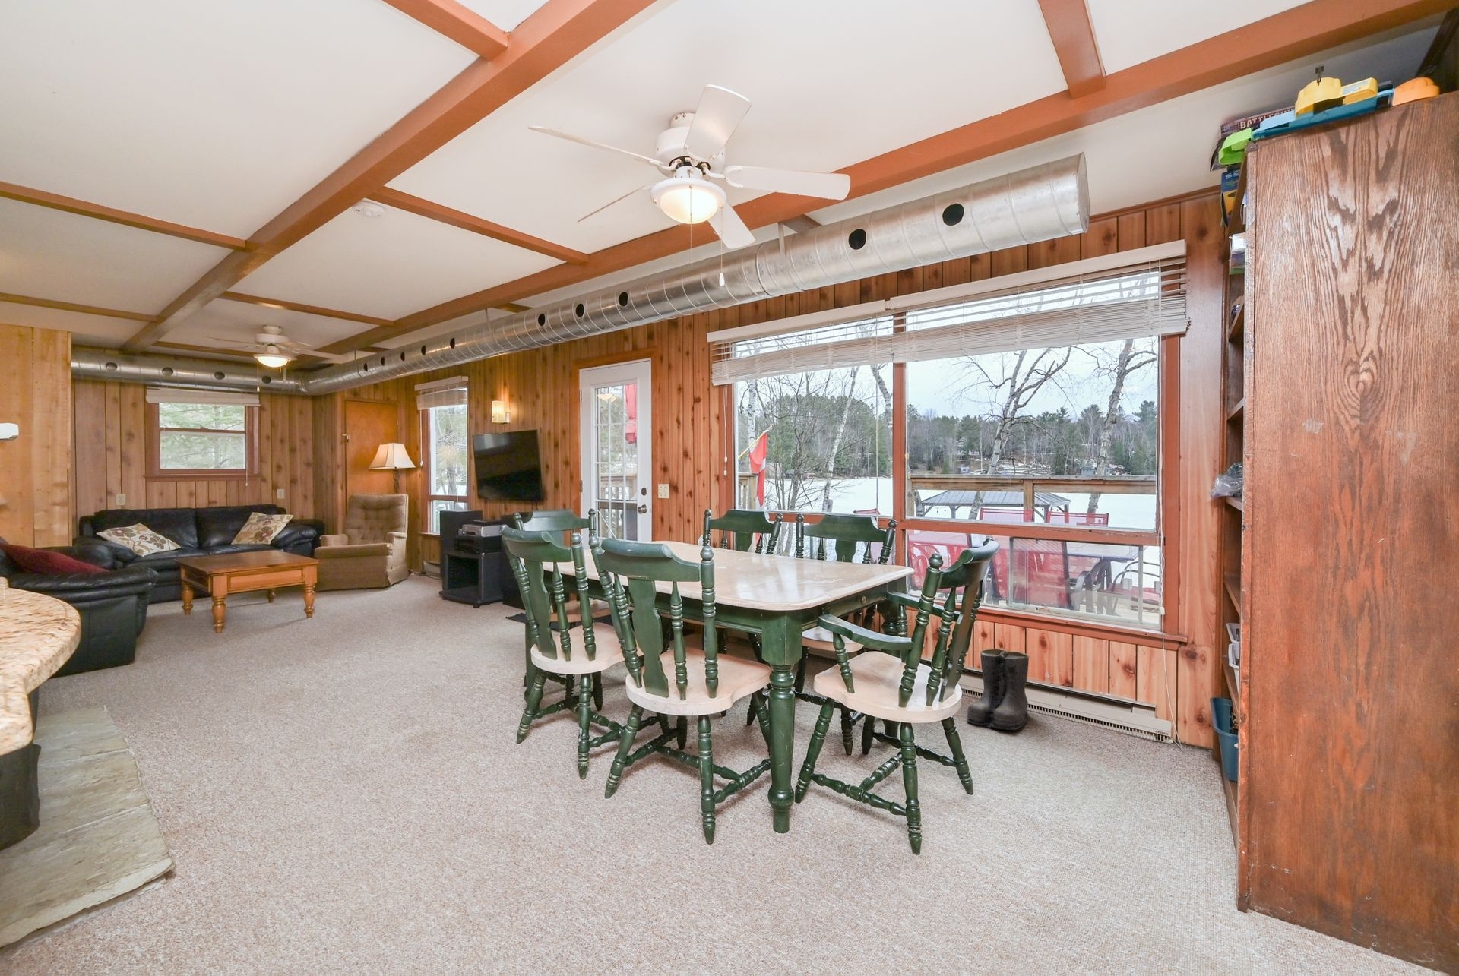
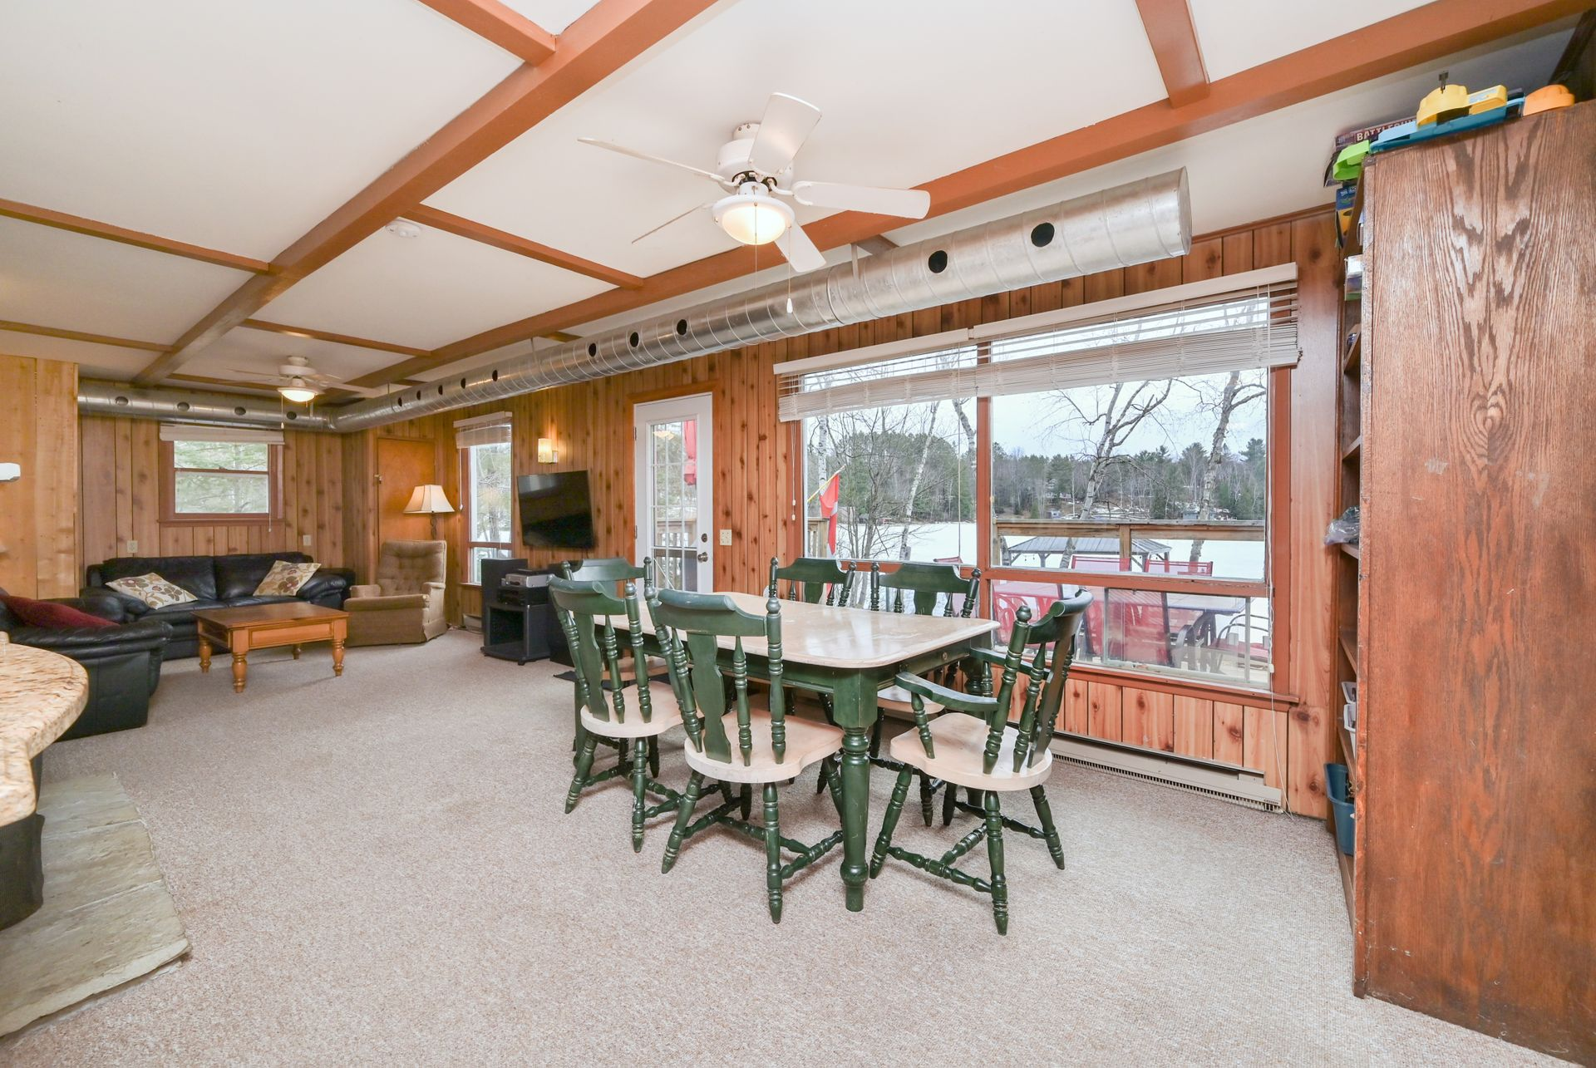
- boots [966,648,1031,731]
